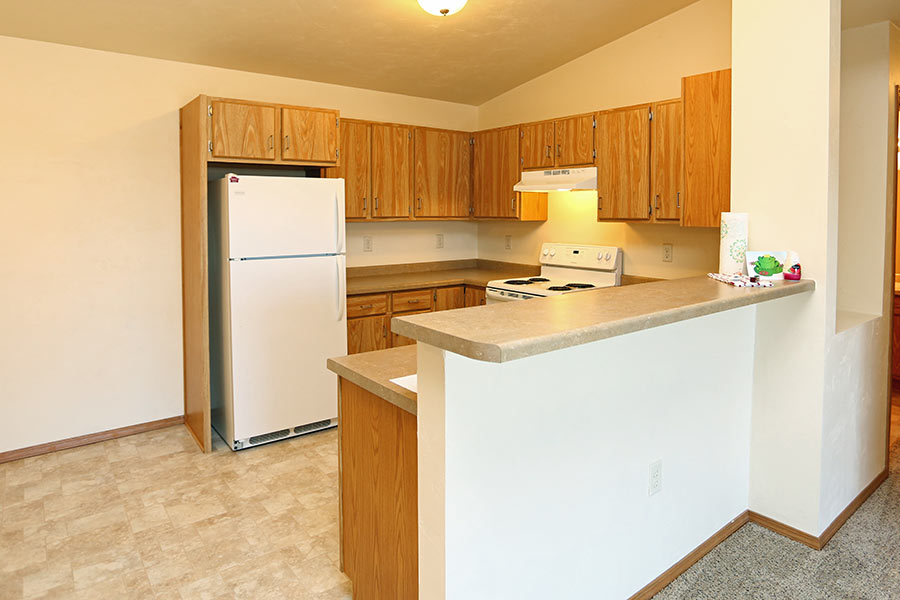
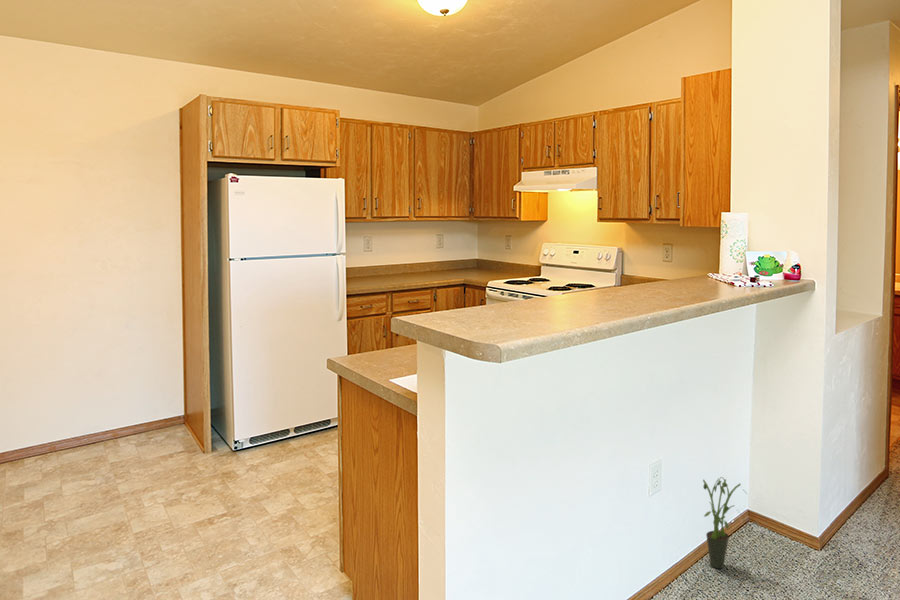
+ potted plant [702,476,749,569]
